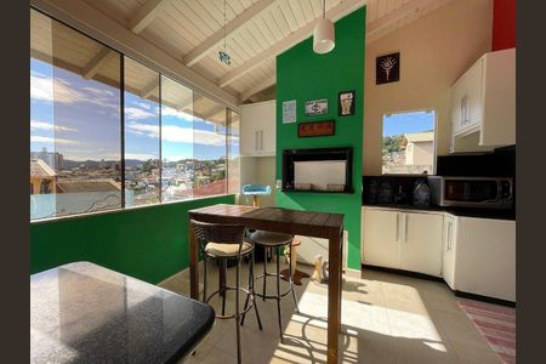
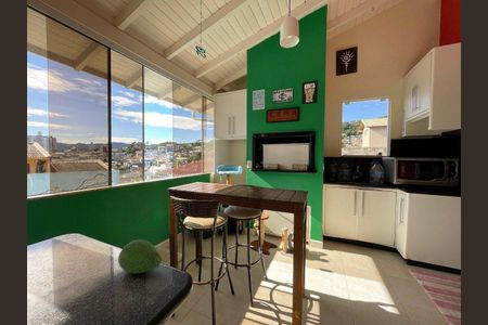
+ fruit [117,238,163,274]
